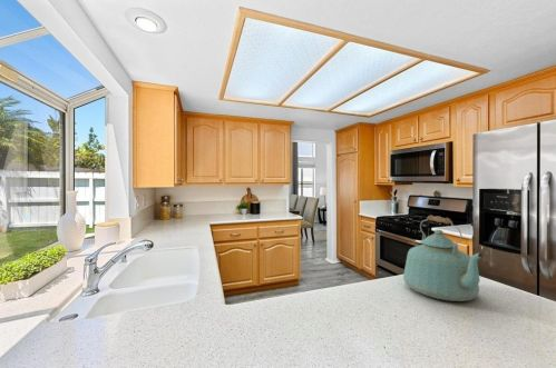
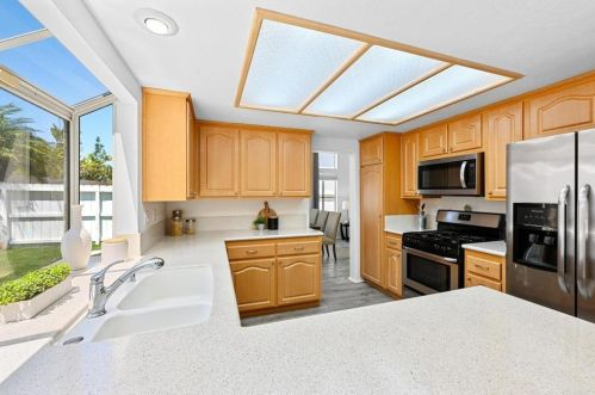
- kettle [402,213,485,302]
